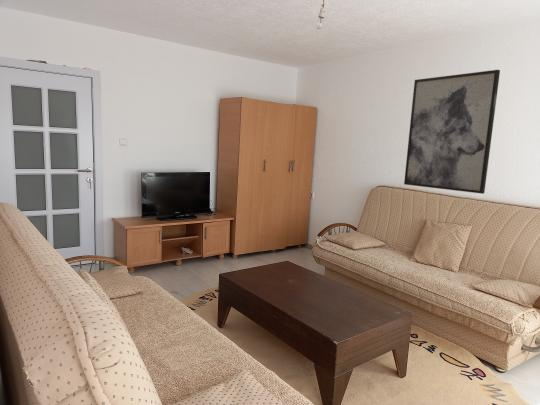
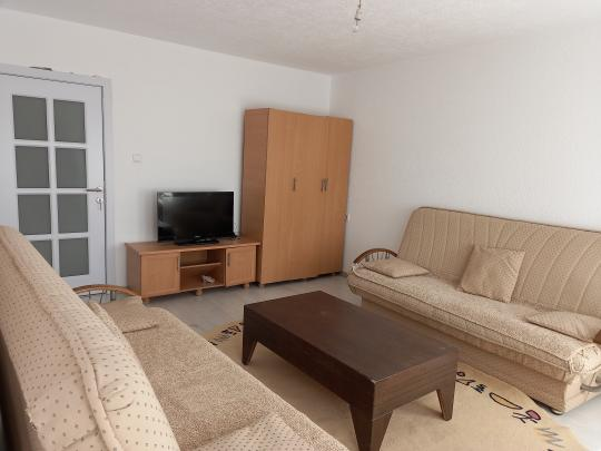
- wall art [403,69,501,195]
